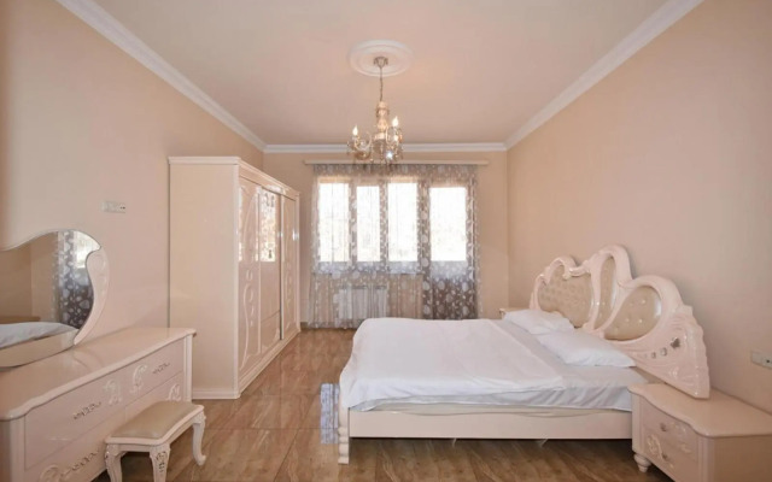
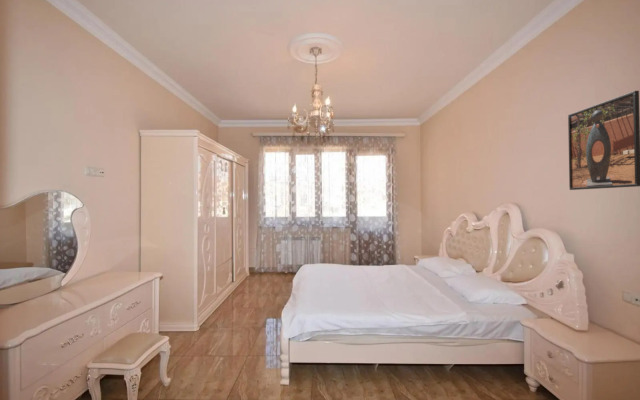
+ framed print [567,90,640,191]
